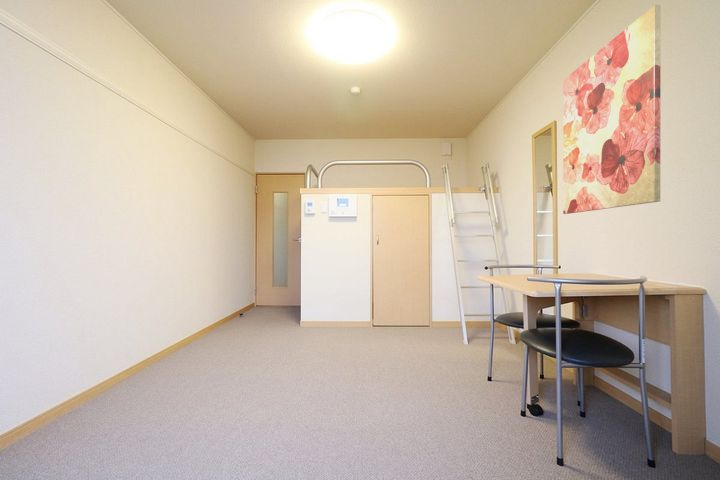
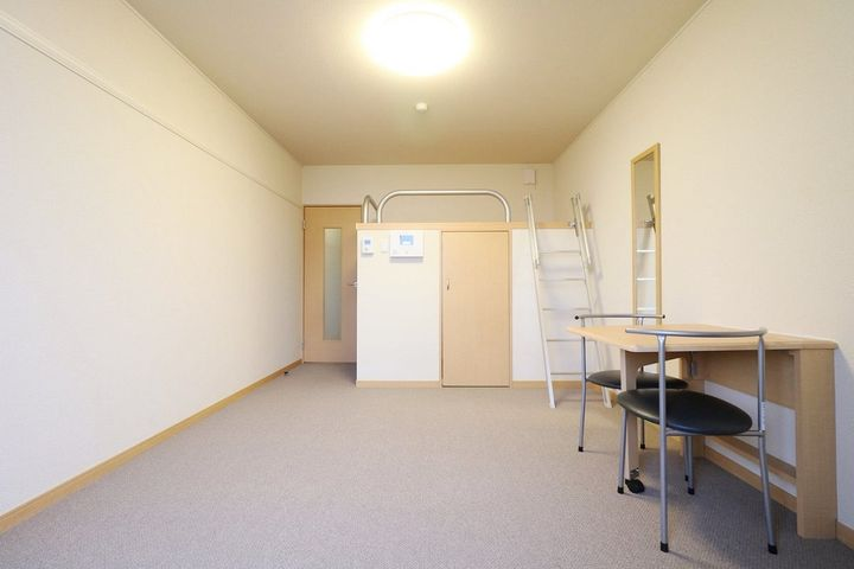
- wall art [562,4,662,215]
